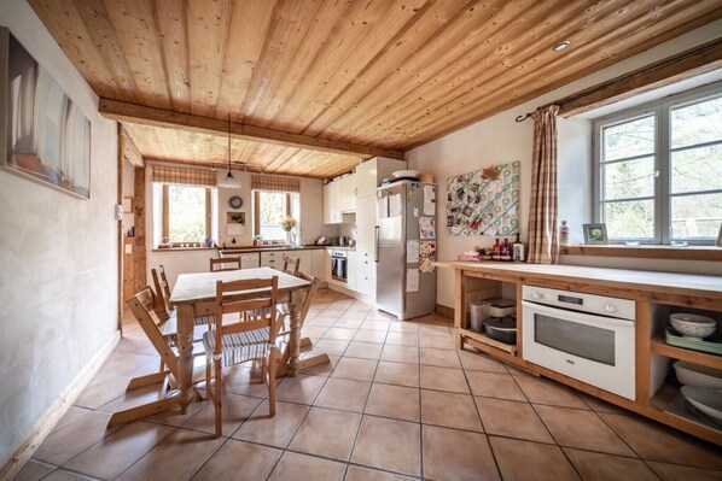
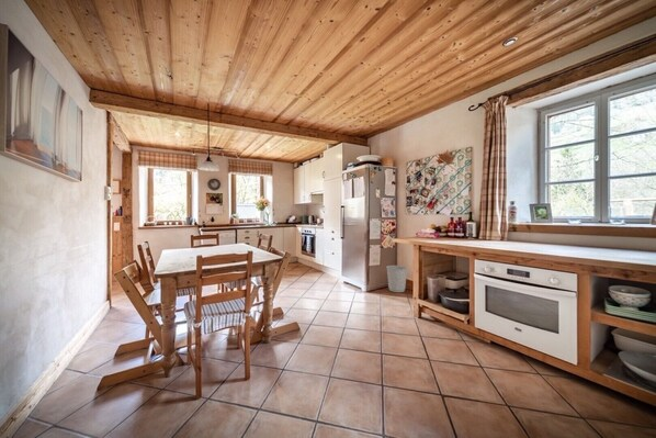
+ trash can [385,265,408,293]
